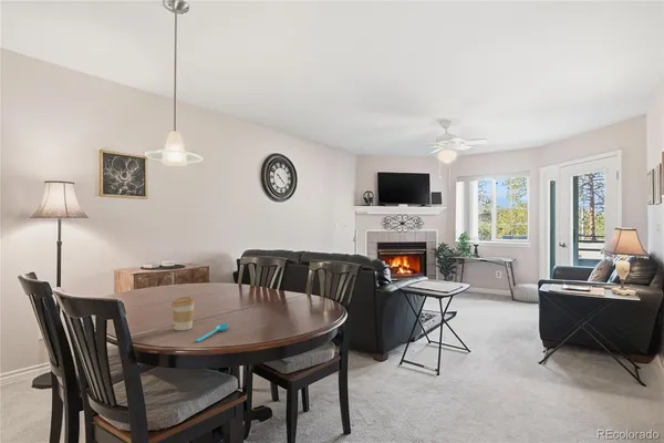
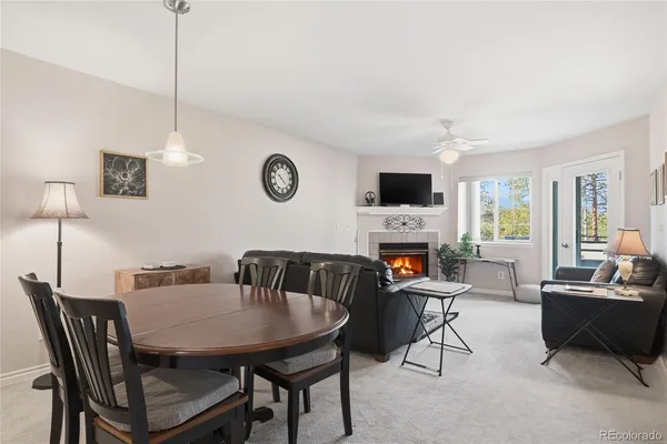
- coffee cup [170,296,196,331]
- spoon [195,322,230,343]
